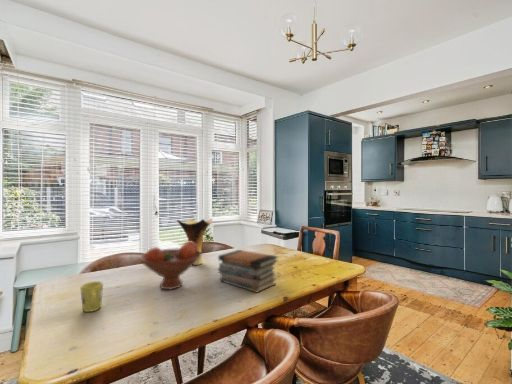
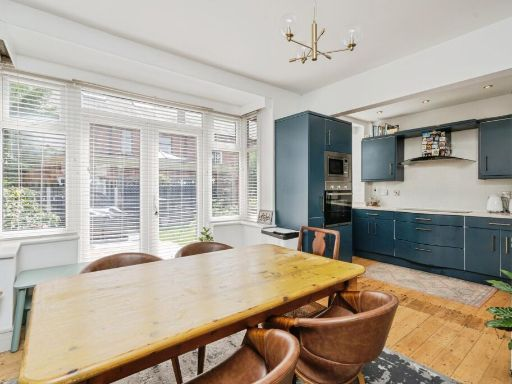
- mug [80,280,104,313]
- vase [176,217,213,266]
- book stack [217,249,279,293]
- fruit bowl [138,240,203,290]
